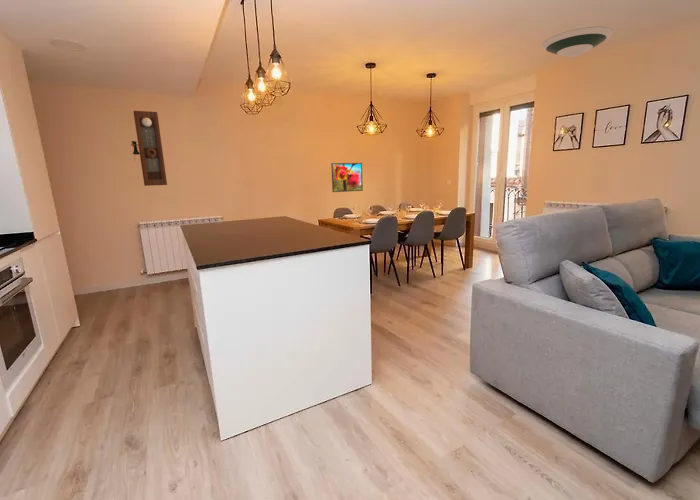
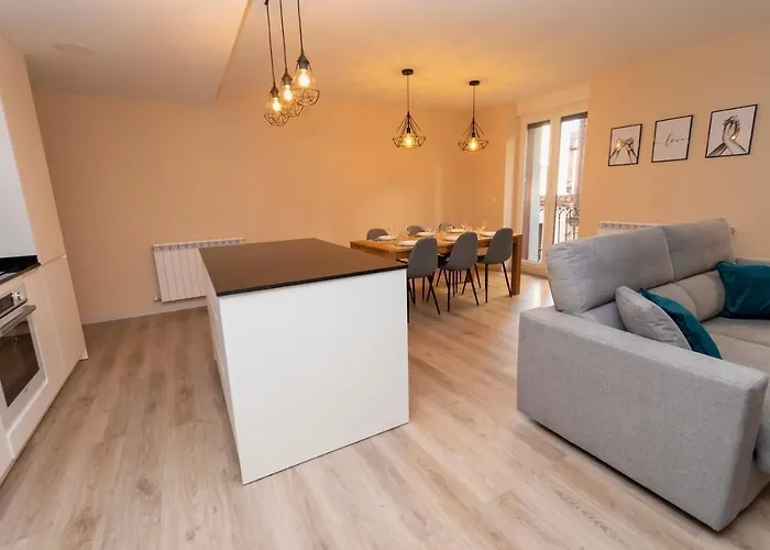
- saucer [540,26,614,58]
- pendulum clock [130,110,168,187]
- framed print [330,162,364,193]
